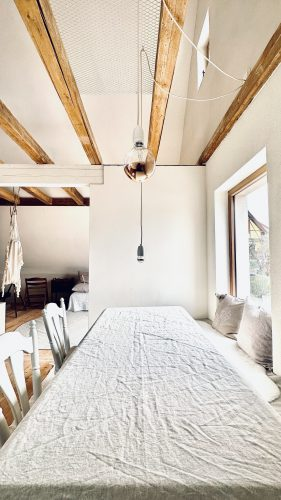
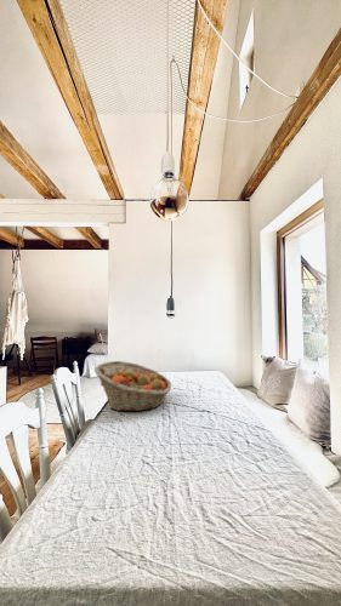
+ fruit basket [93,360,172,412]
